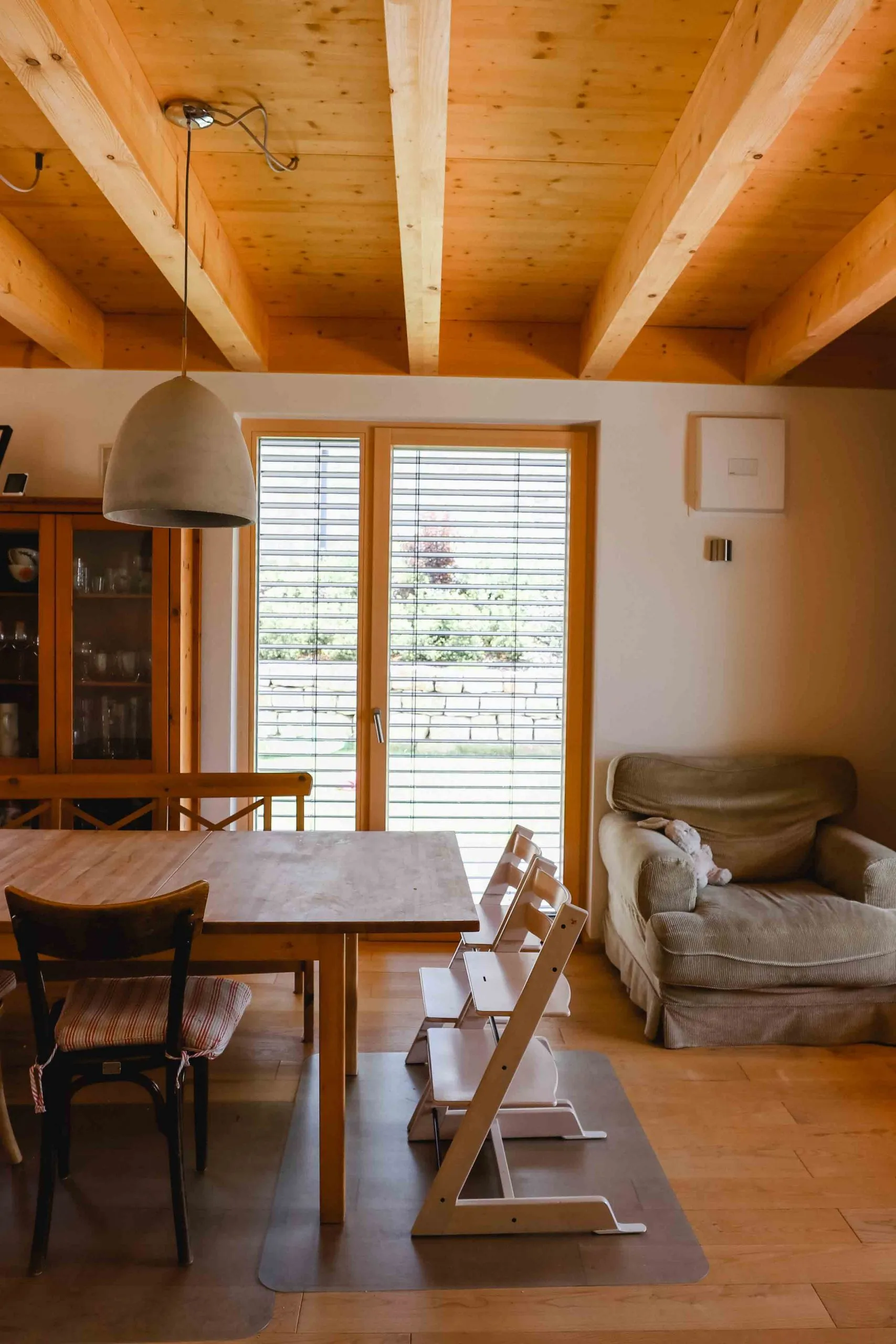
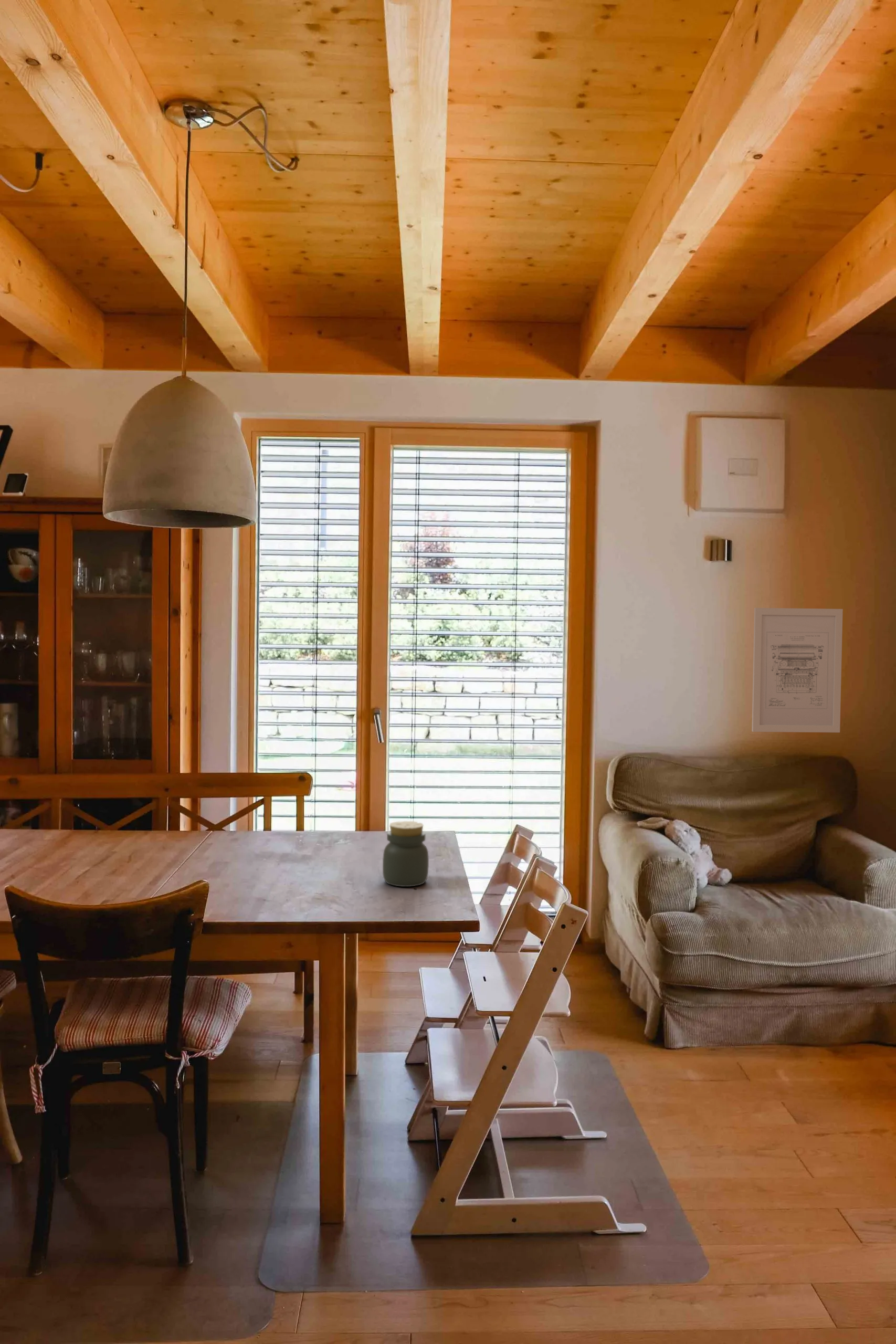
+ wall art [751,607,844,733]
+ jar [382,821,429,887]
